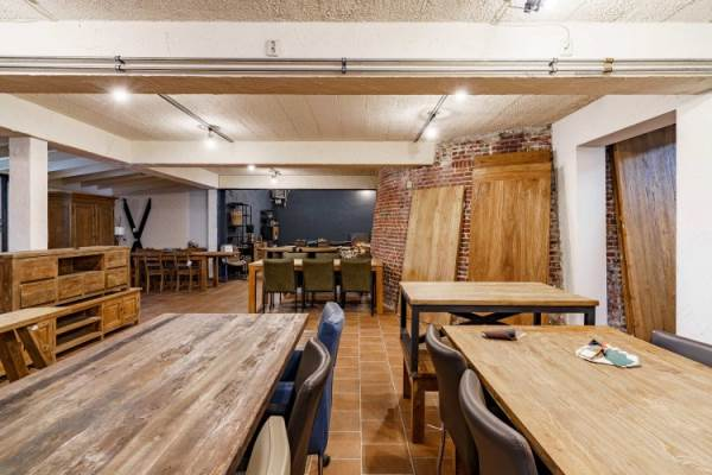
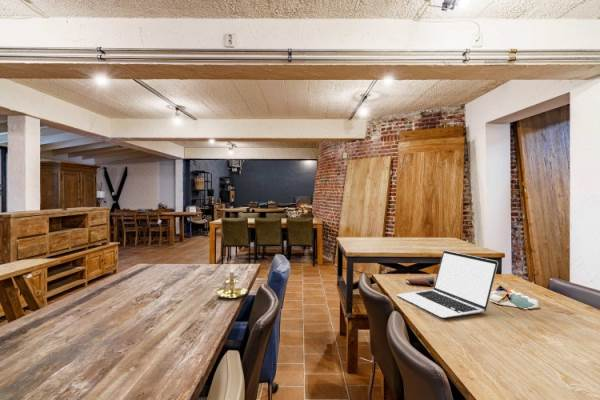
+ laptop [396,250,499,319]
+ candle holder [211,263,249,299]
